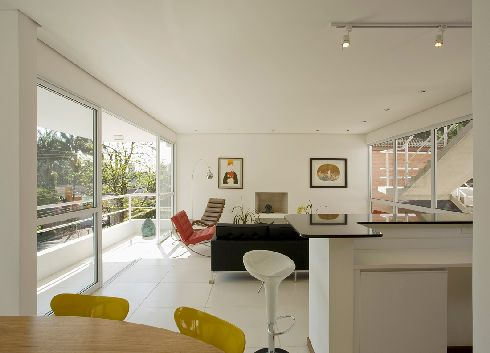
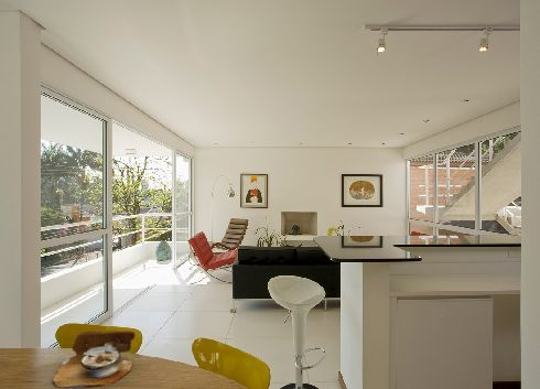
+ soup bowl [52,329,137,389]
